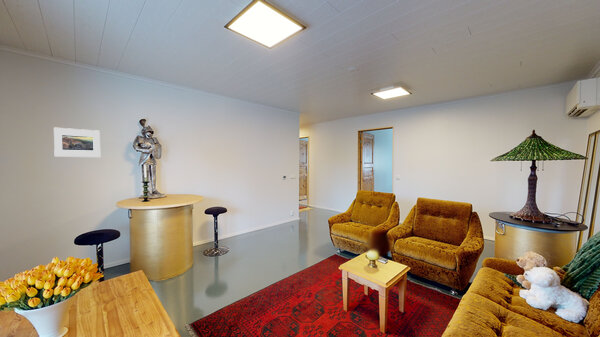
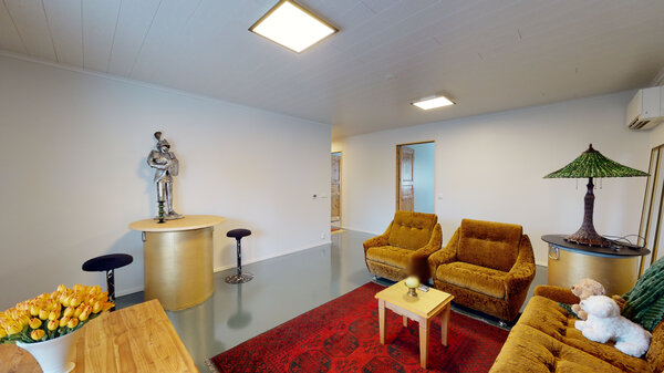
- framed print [53,126,101,158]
